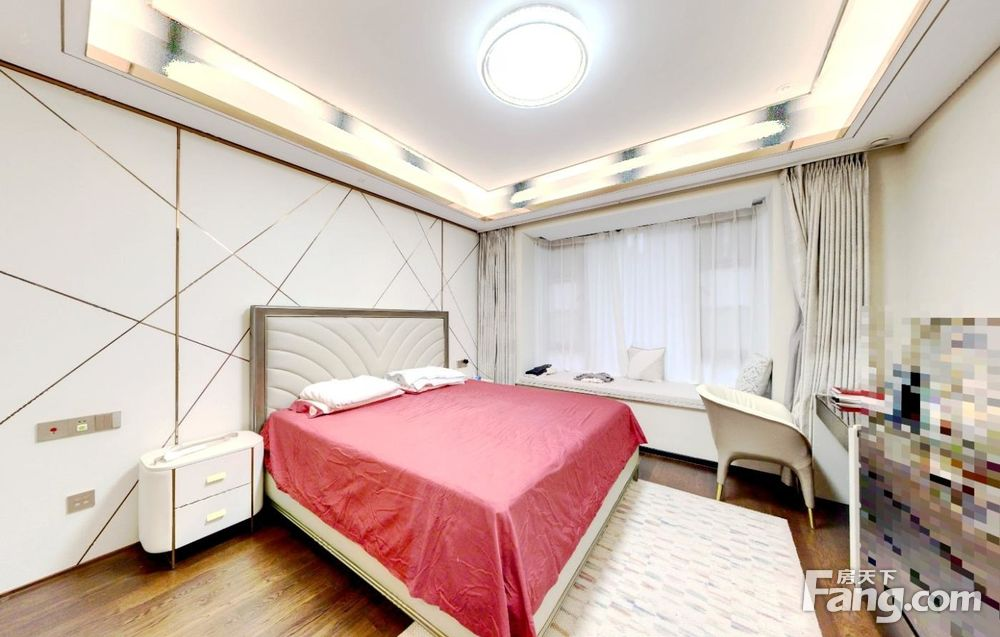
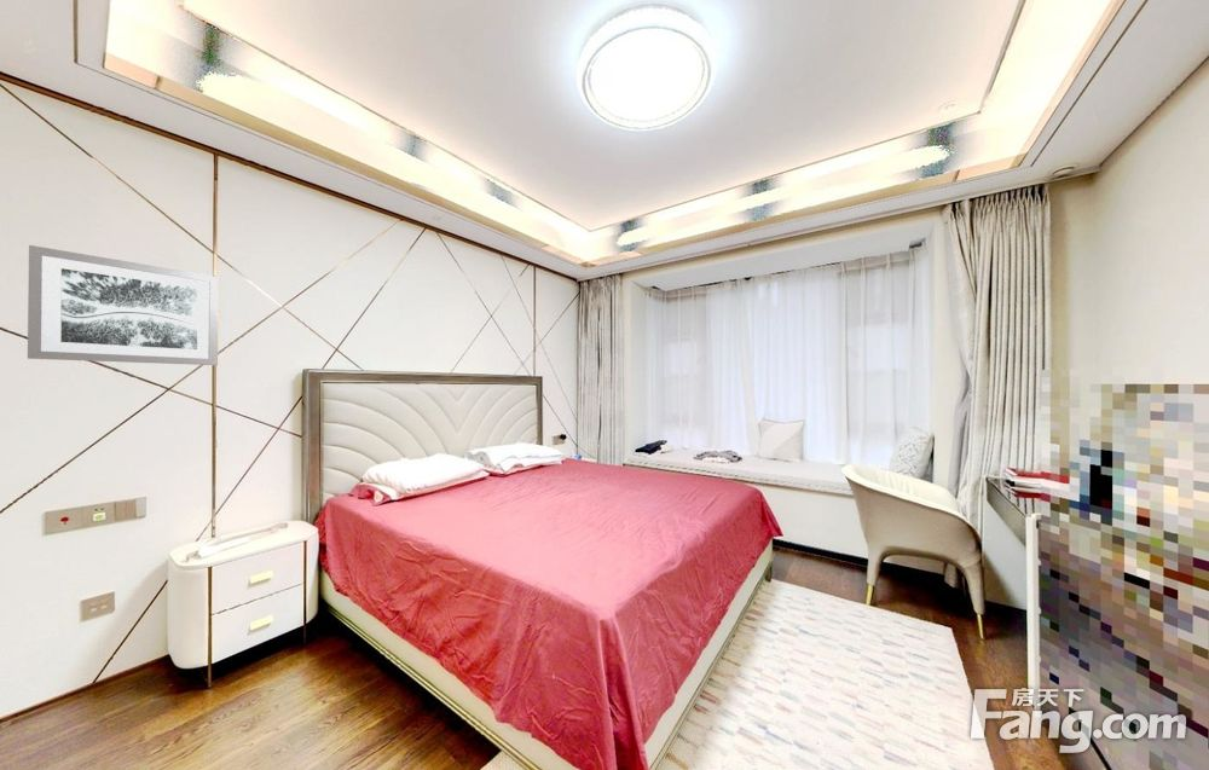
+ wall art [27,244,220,366]
